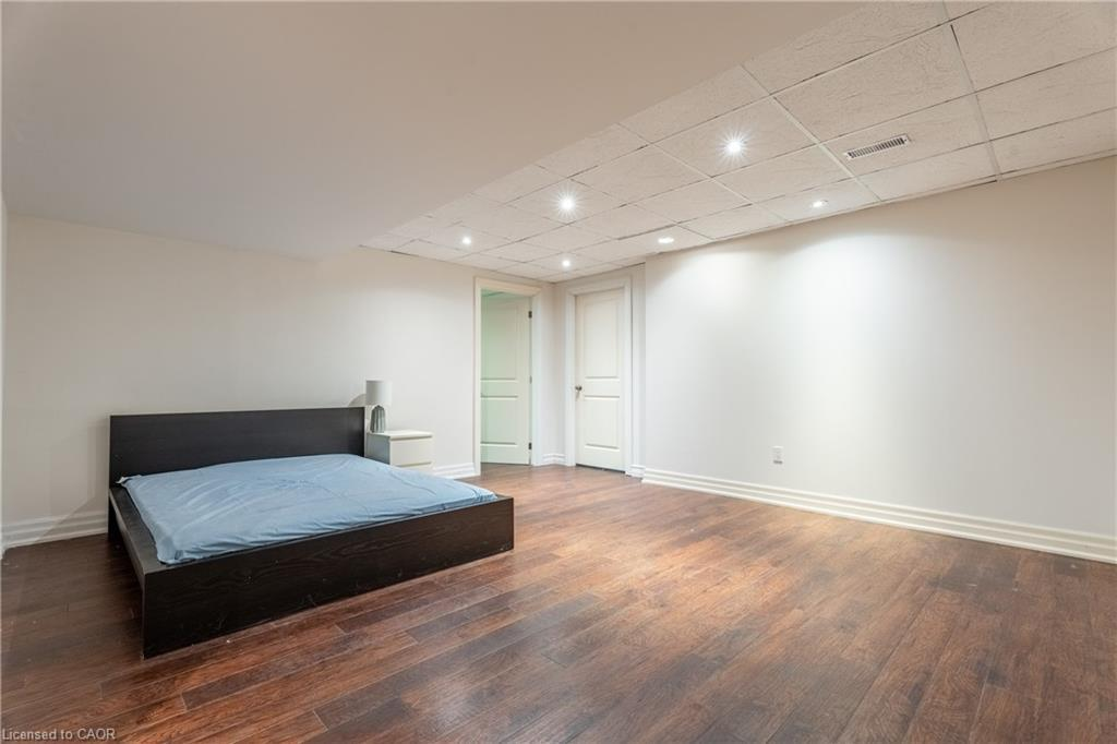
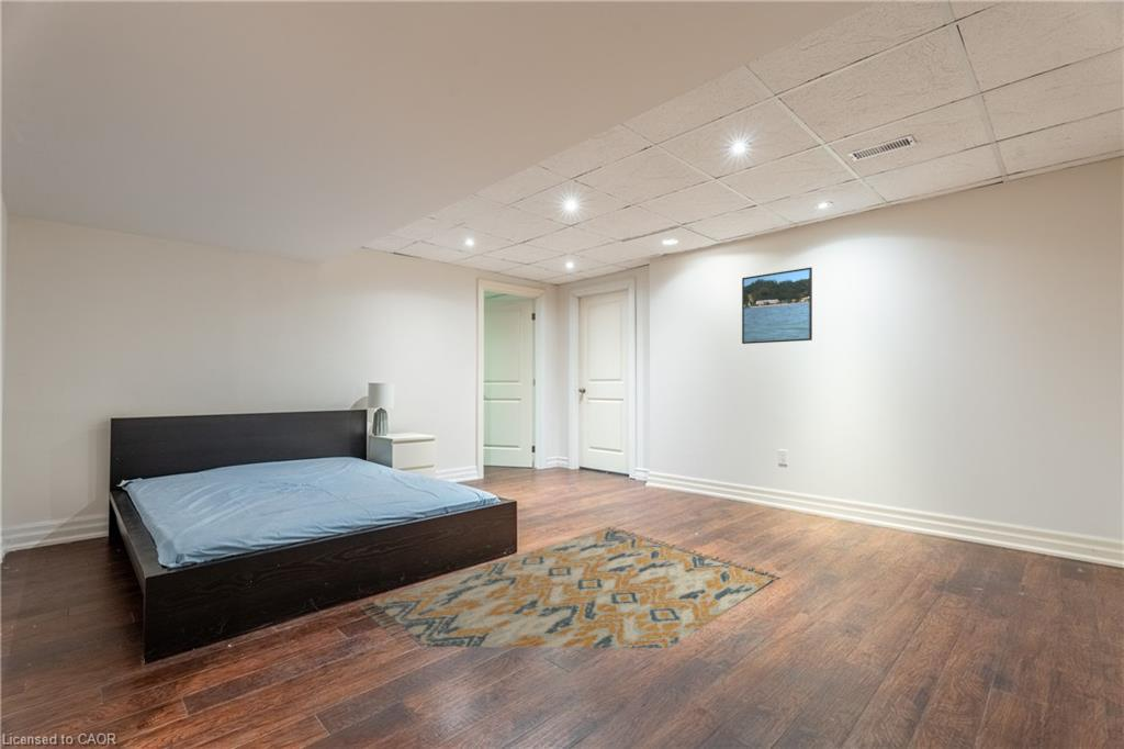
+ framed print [741,267,813,345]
+ rug [357,525,782,652]
